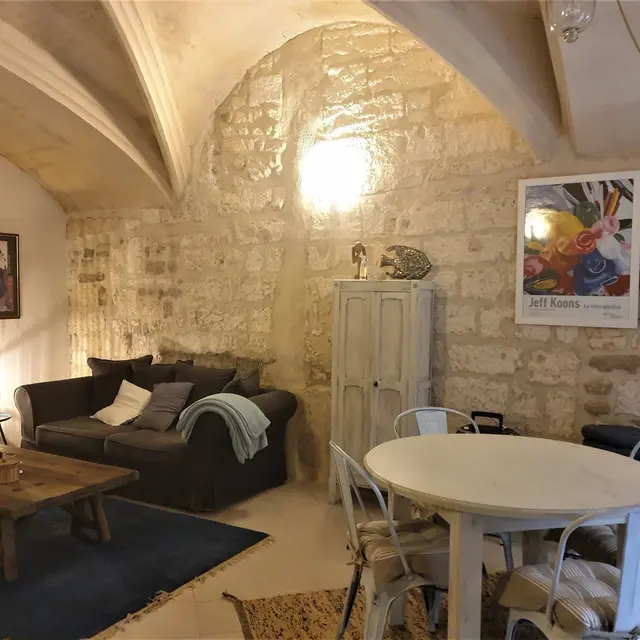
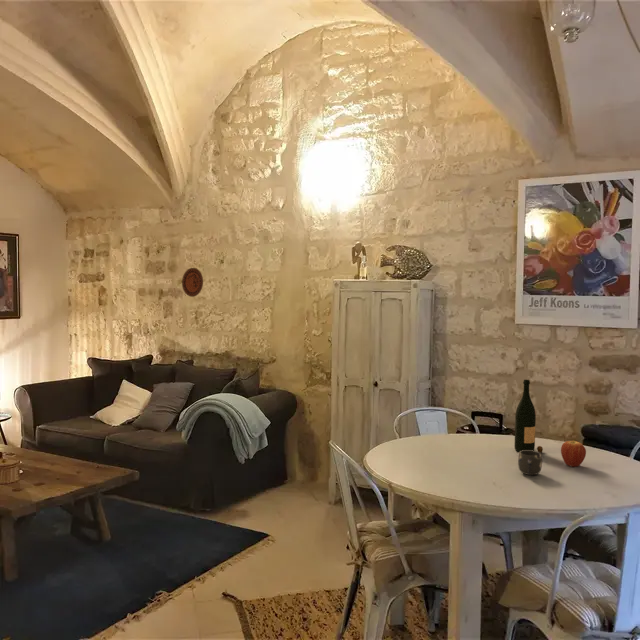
+ mug [517,450,543,476]
+ fruit [560,440,587,468]
+ wine bottle [514,379,544,453]
+ decorative plate [181,267,204,298]
